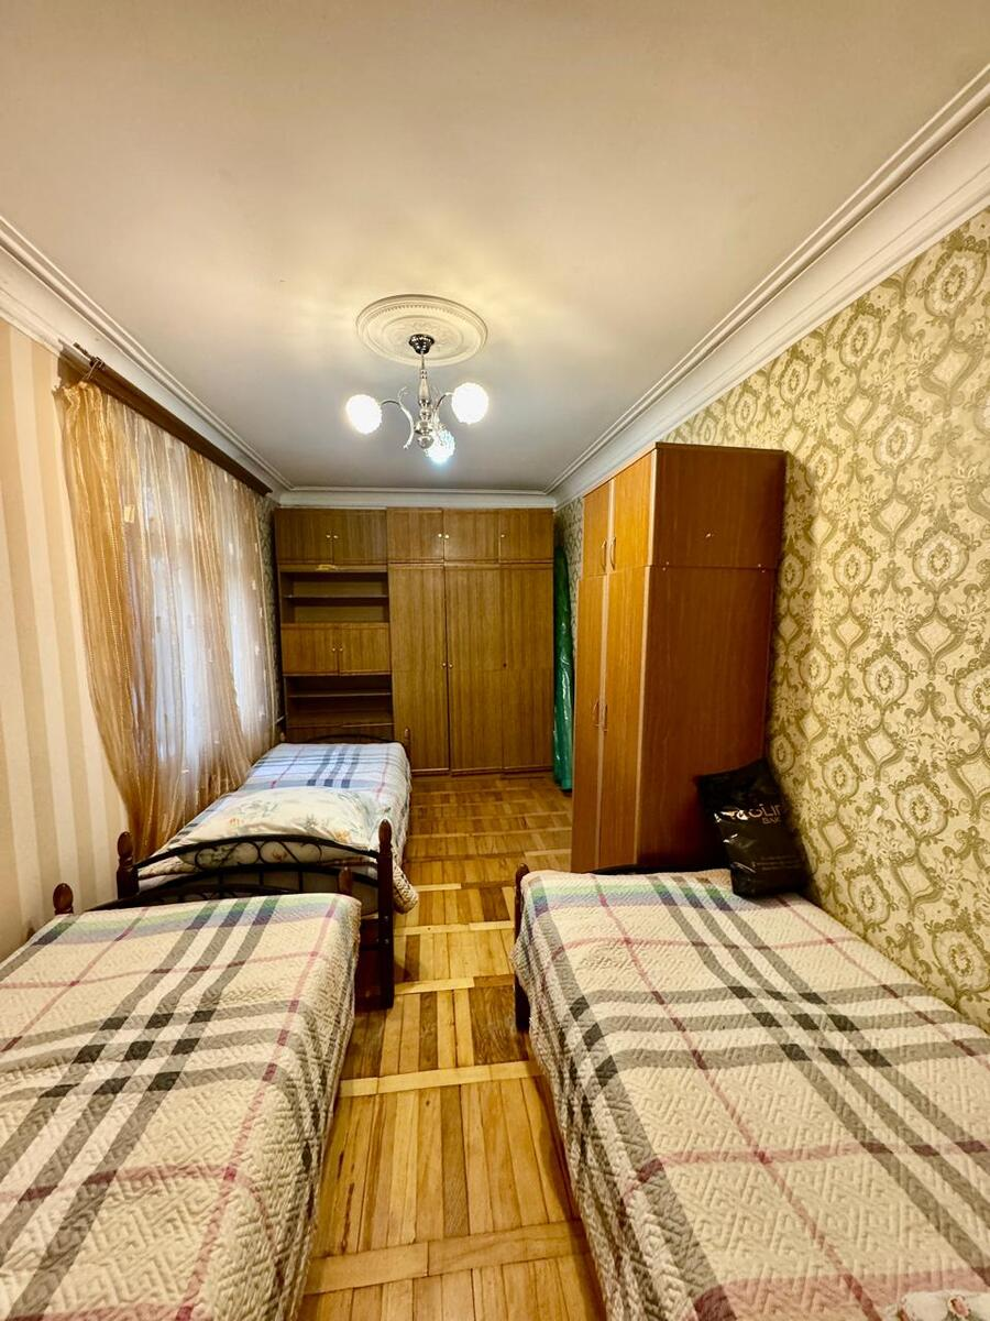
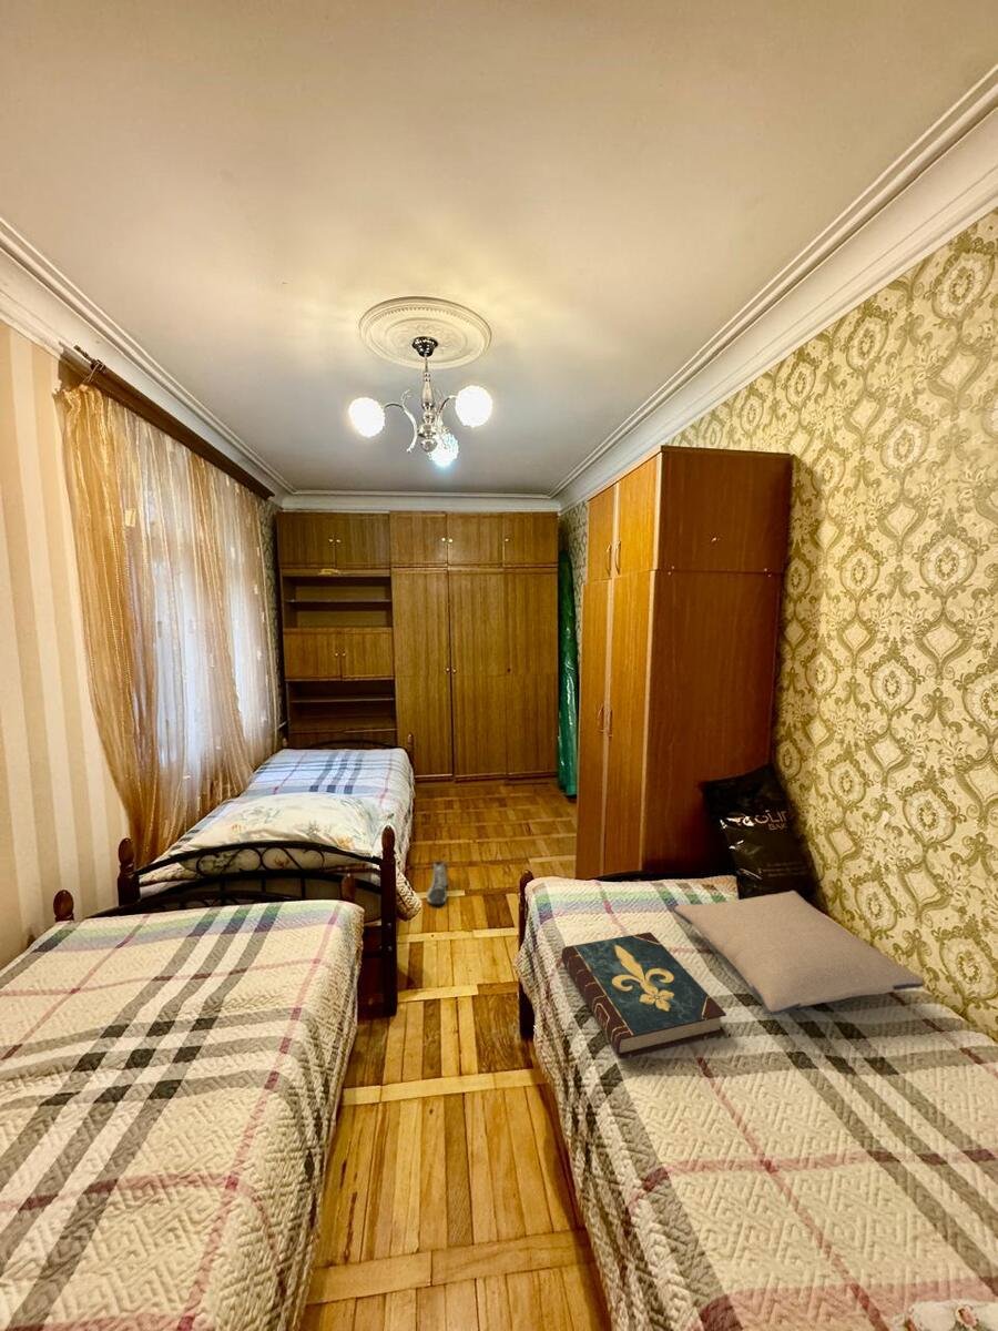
+ pillow [673,890,925,1016]
+ book [560,931,727,1060]
+ sneaker [426,861,449,905]
